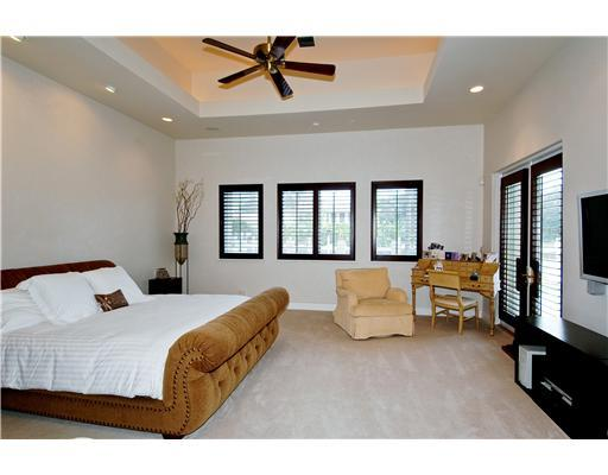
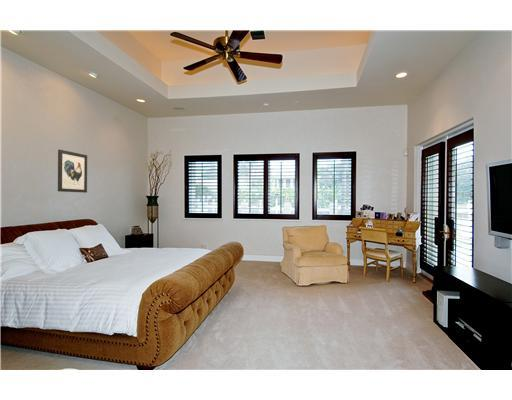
+ wall art [57,149,88,194]
